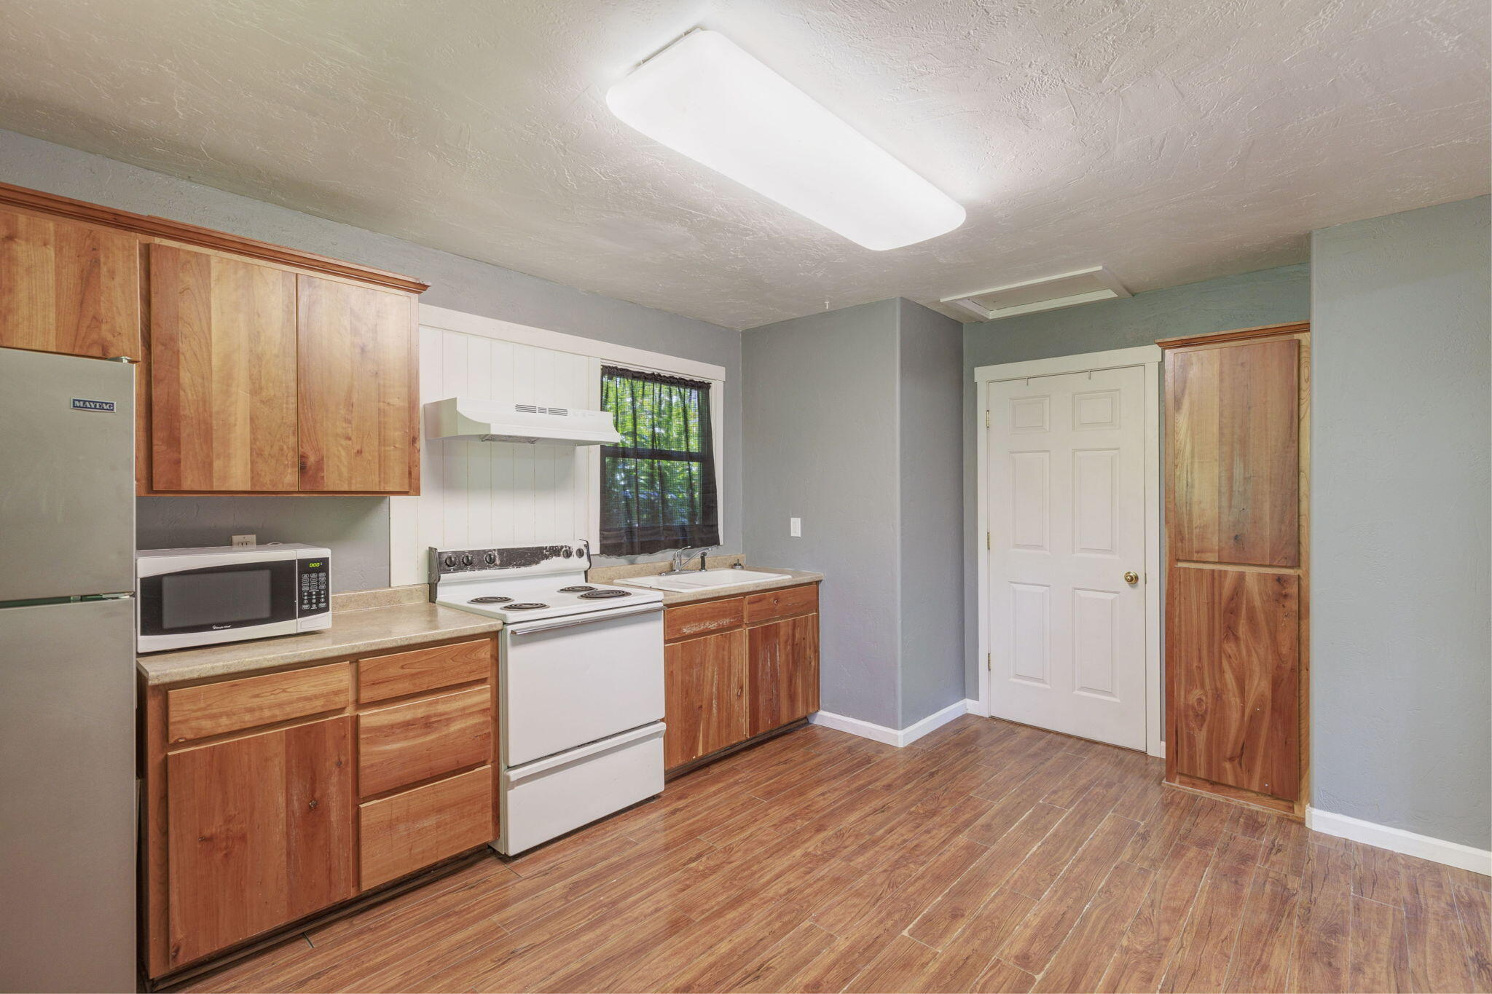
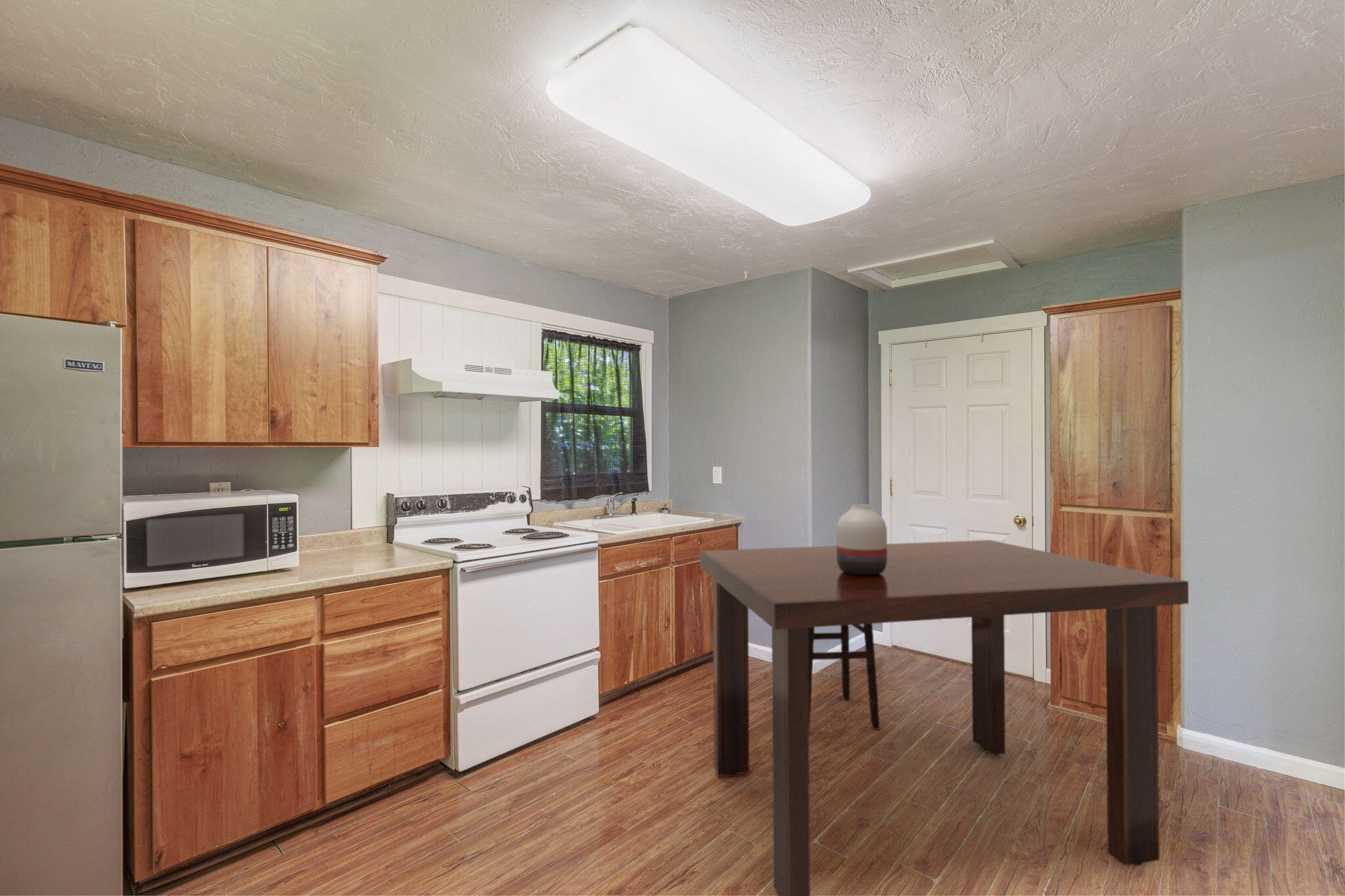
+ stool [808,624,880,731]
+ vase [836,503,888,576]
+ dining table [699,540,1189,896]
